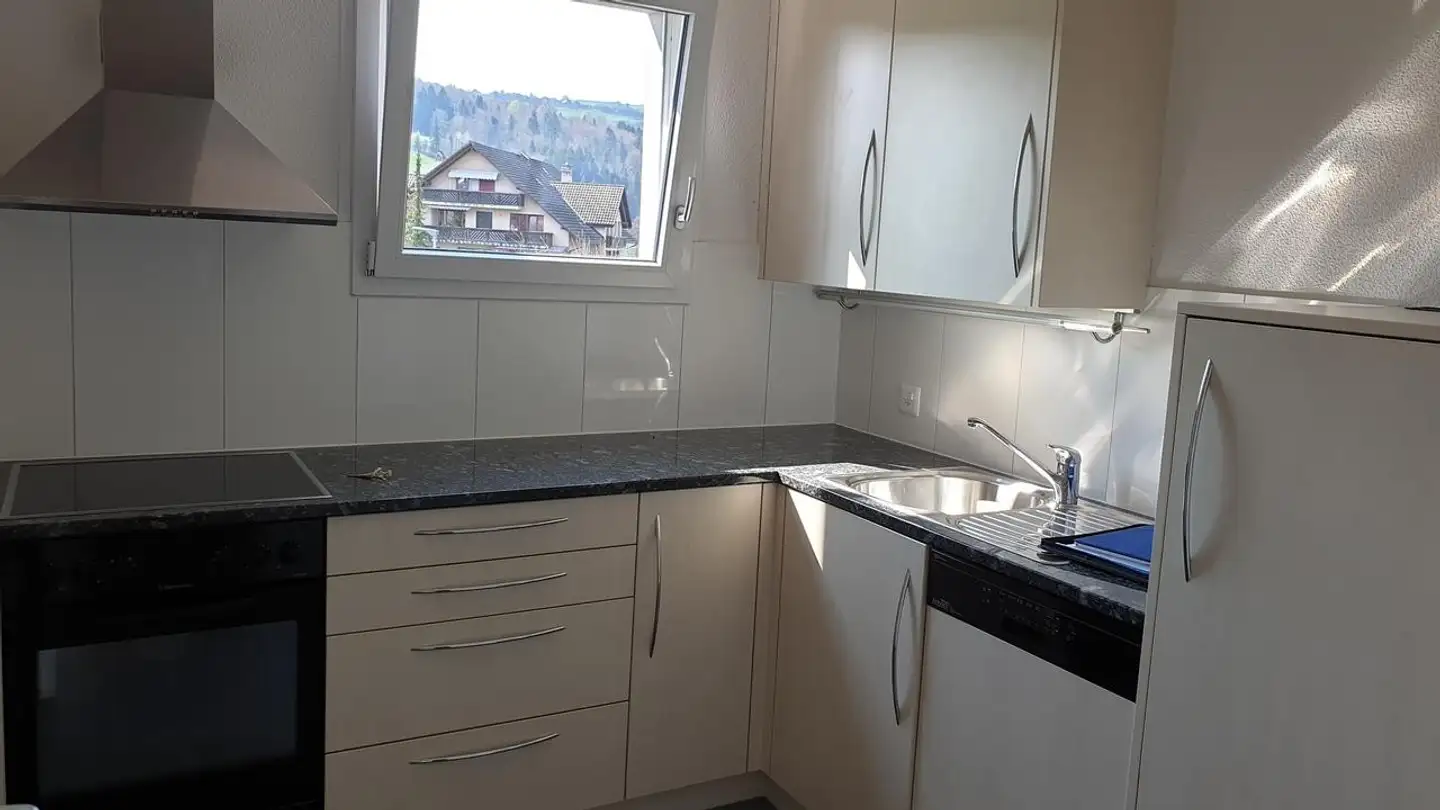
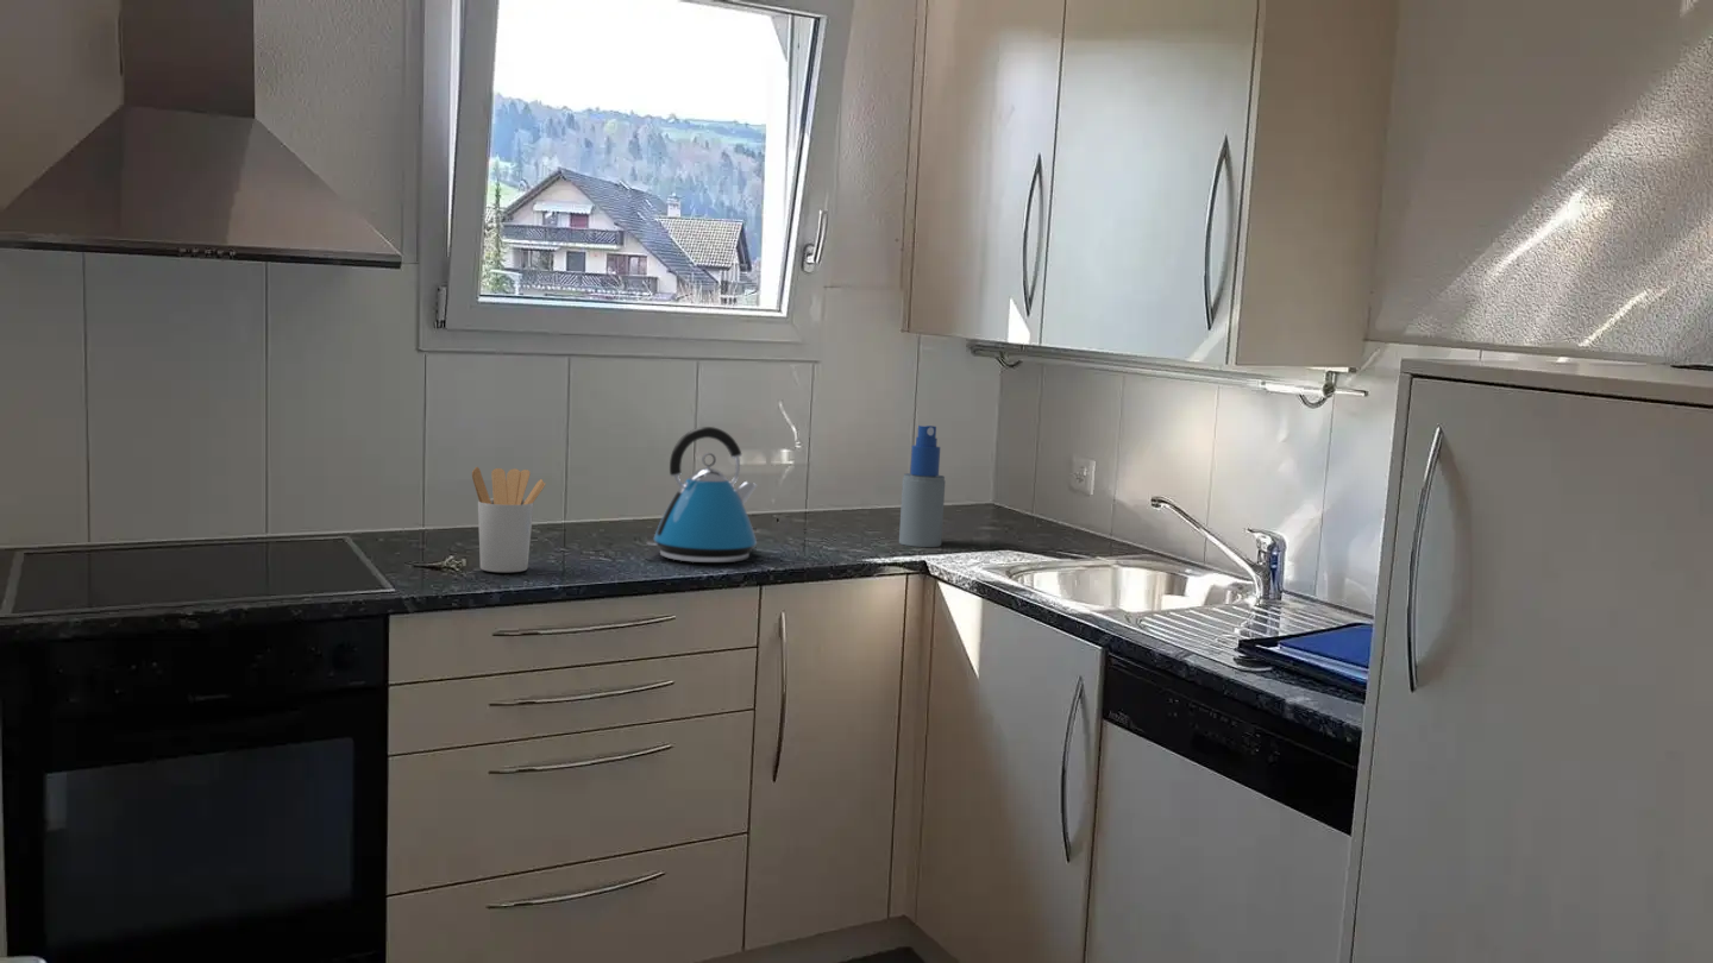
+ kettle [646,426,759,564]
+ utensil holder [471,466,547,573]
+ spray bottle [898,424,946,548]
